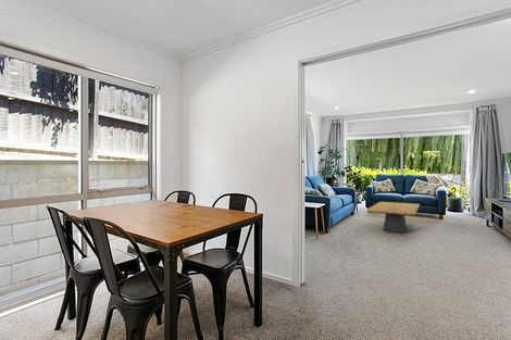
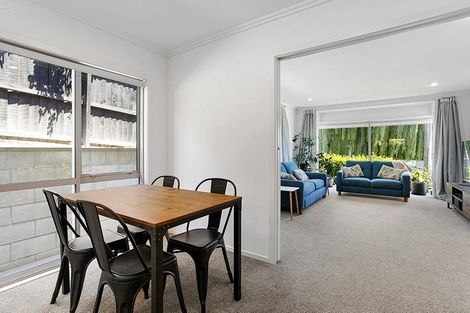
- coffee table [366,201,421,234]
